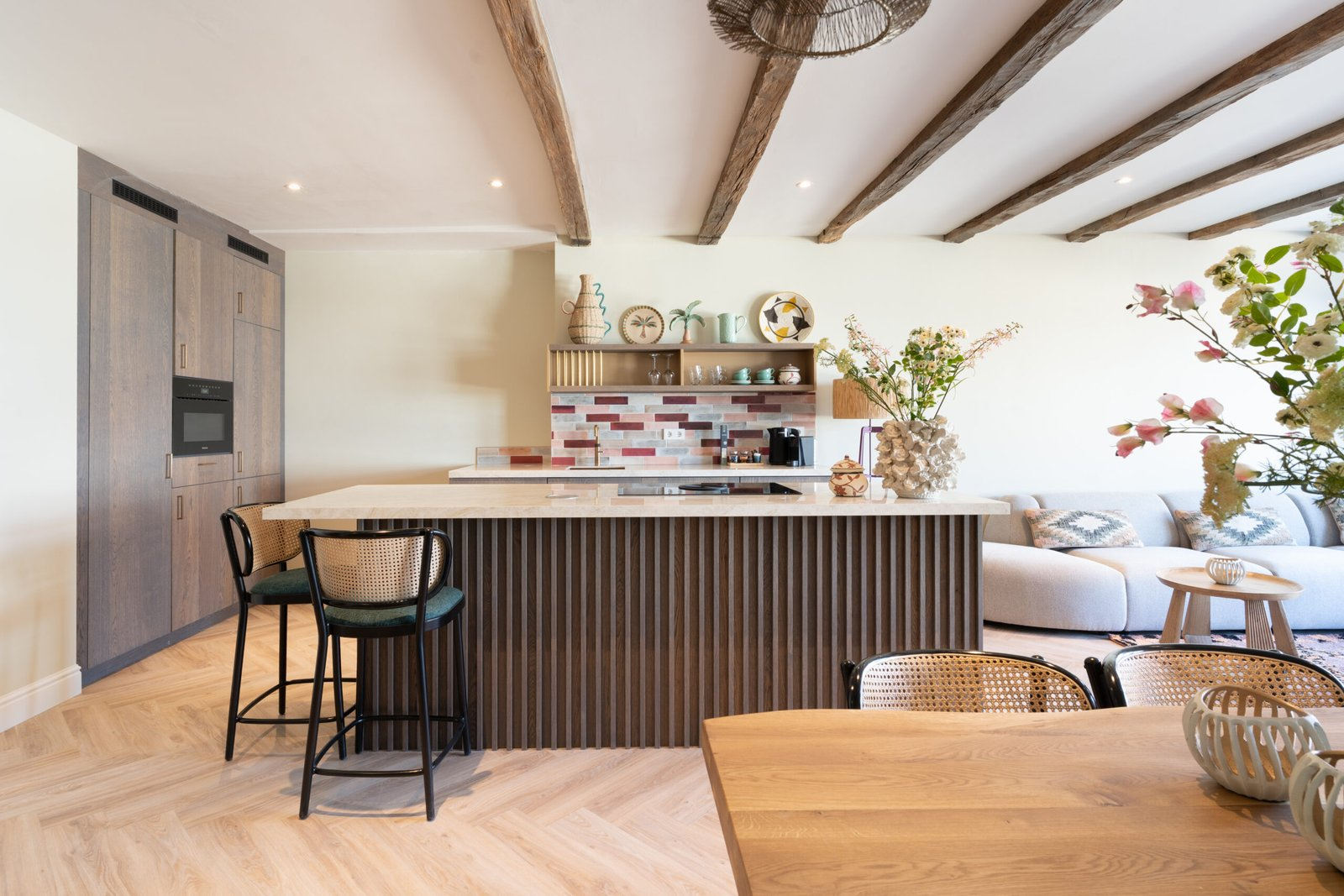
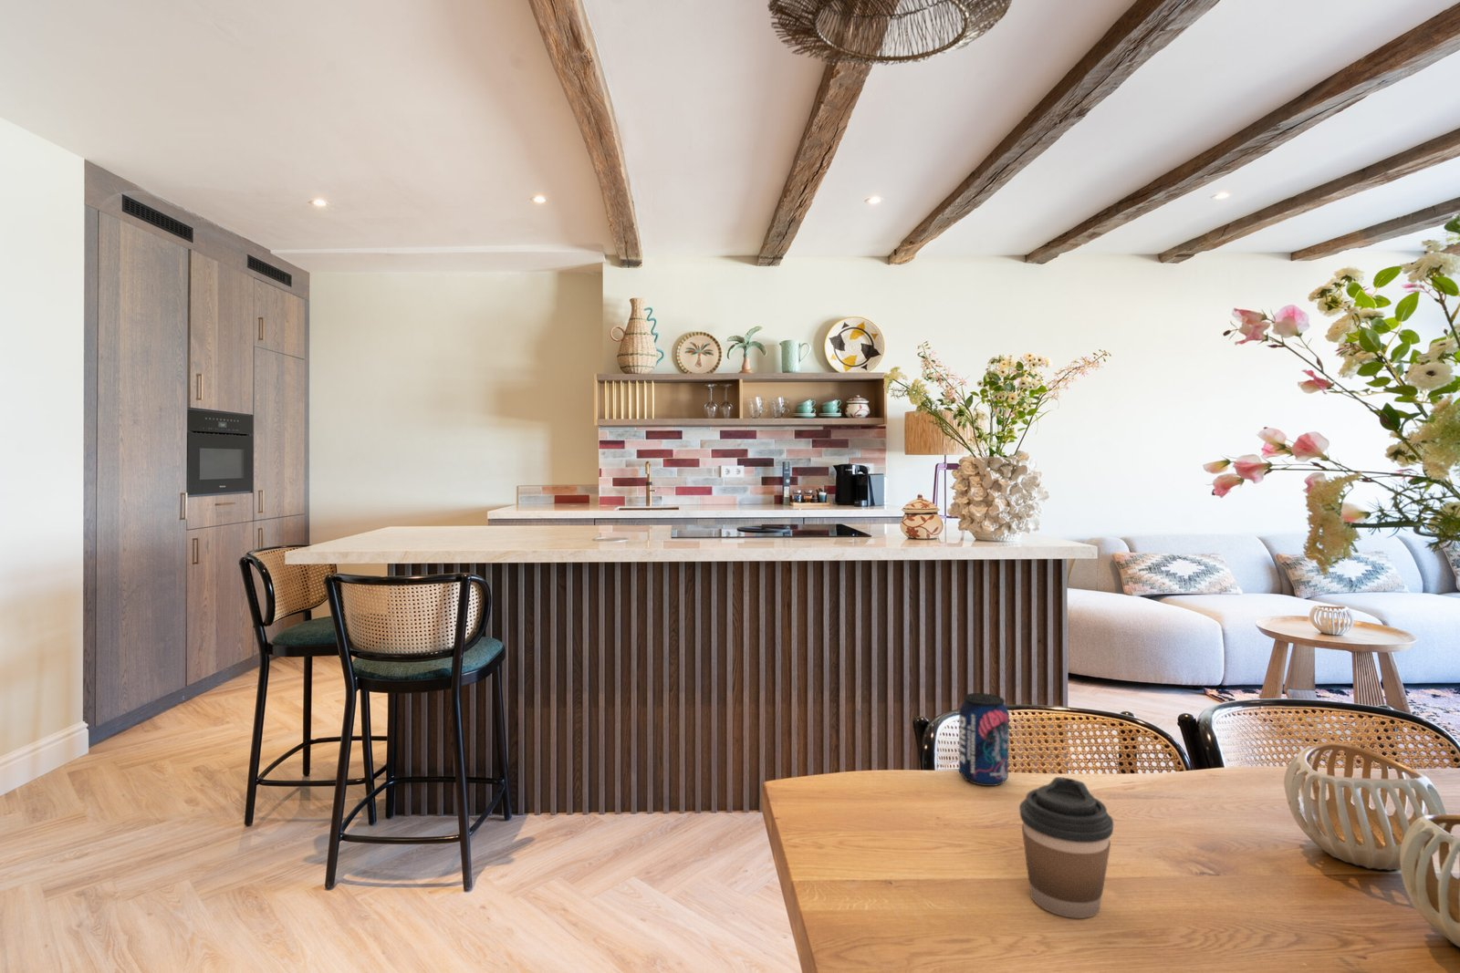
+ coffee cup [1018,776,1115,919]
+ beverage can [958,692,1010,787]
